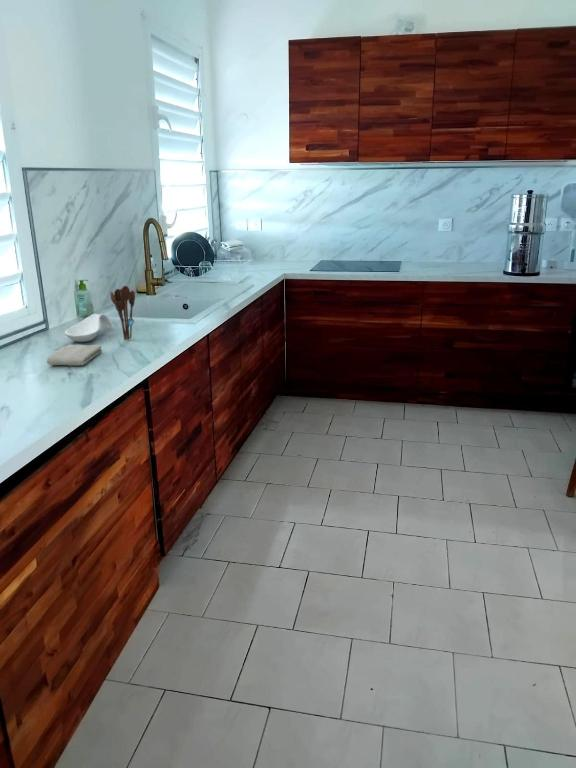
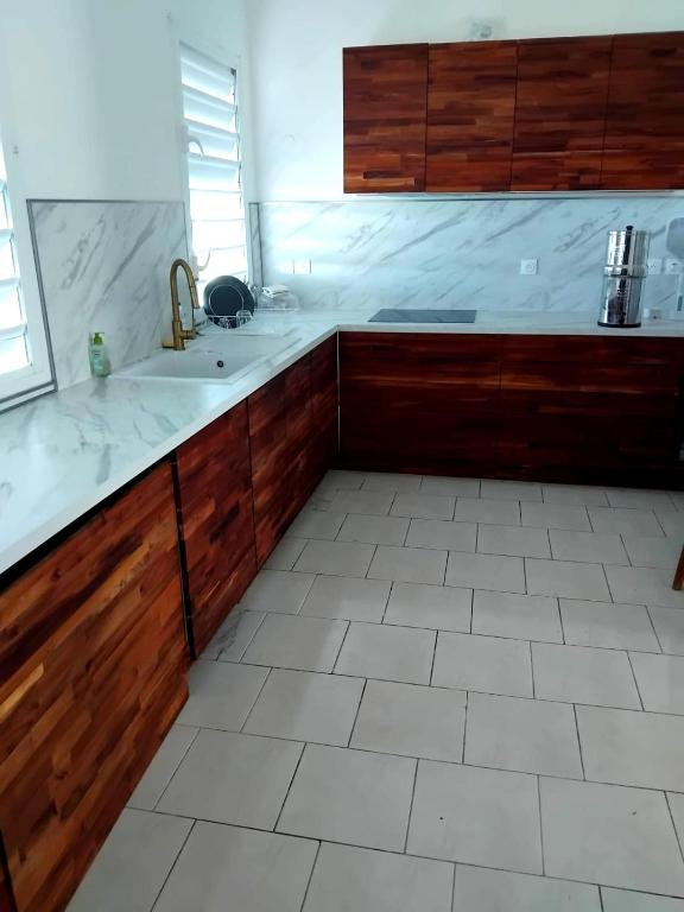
- utensil holder [109,285,136,341]
- spoon rest [64,313,113,343]
- washcloth [46,343,103,367]
